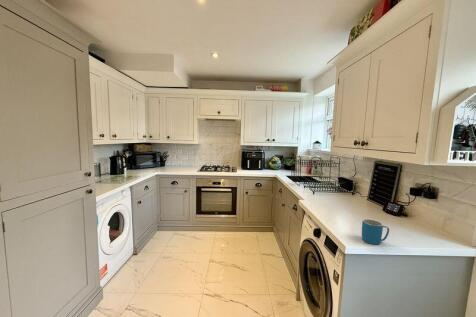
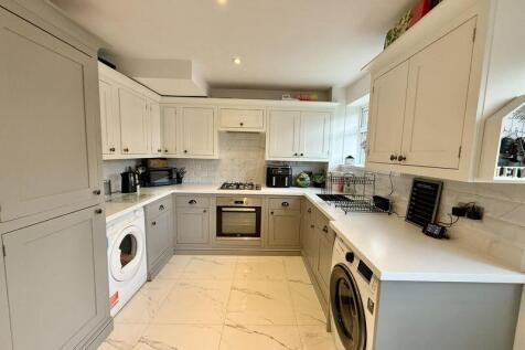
- mug [361,218,390,245]
